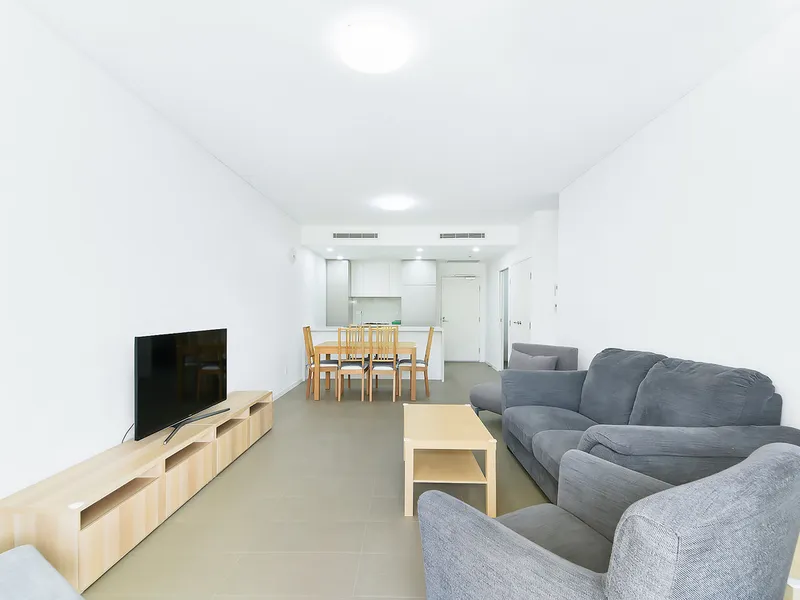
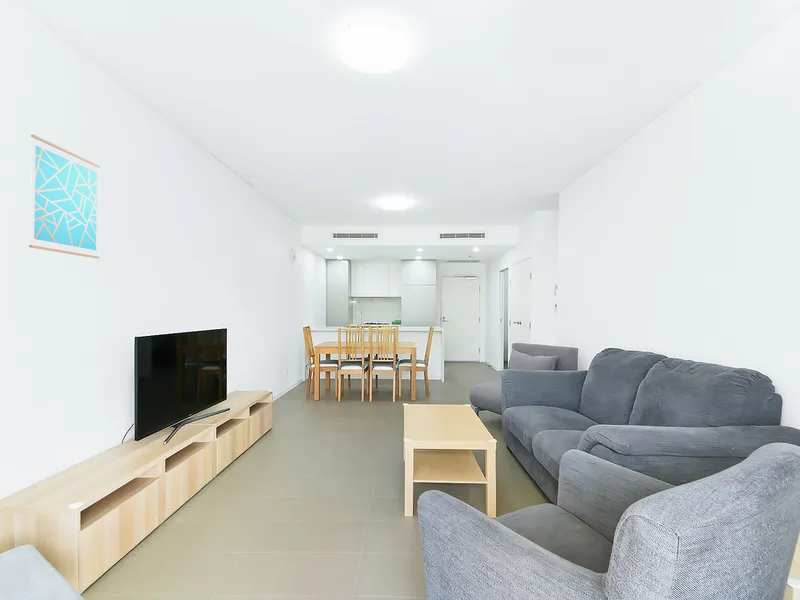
+ wall art [28,134,102,259]
